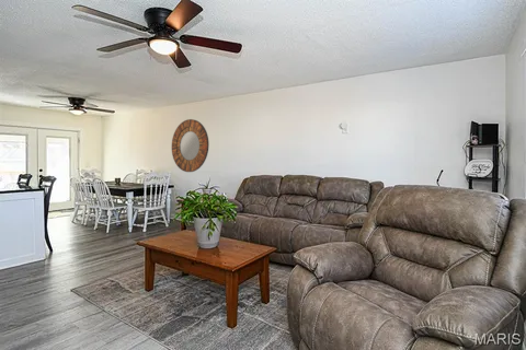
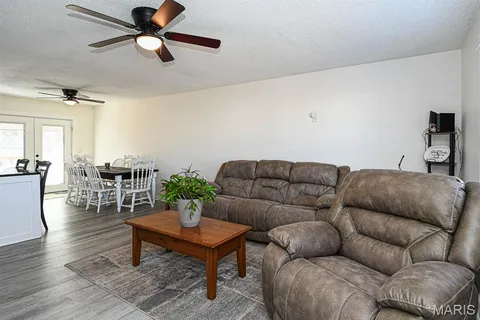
- home mirror [171,118,210,173]
